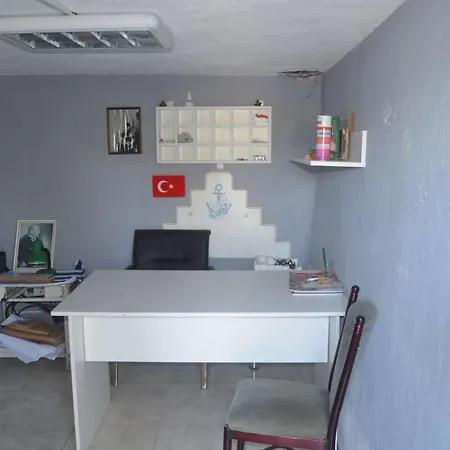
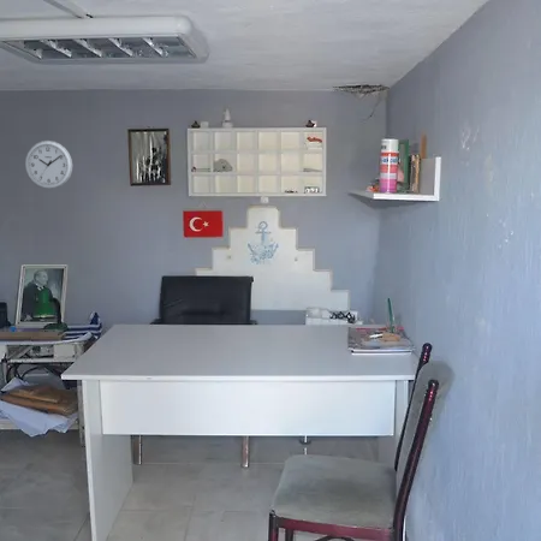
+ wall clock [24,139,73,190]
